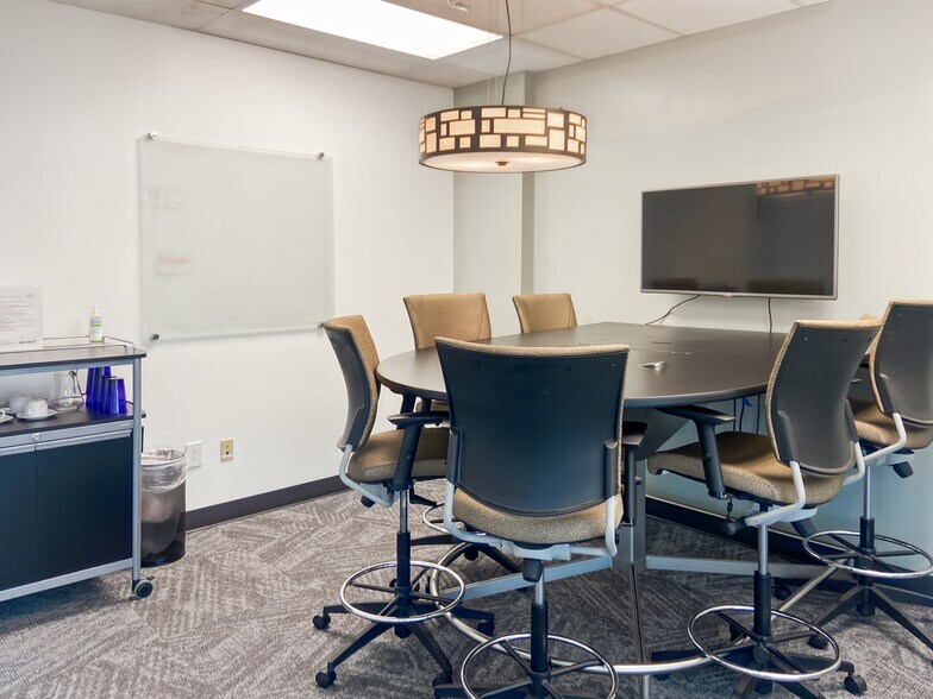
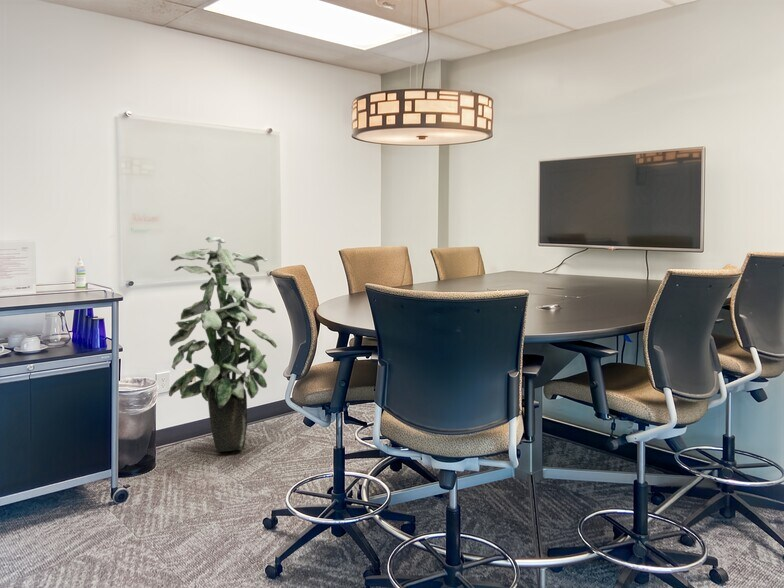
+ indoor plant [168,236,278,453]
